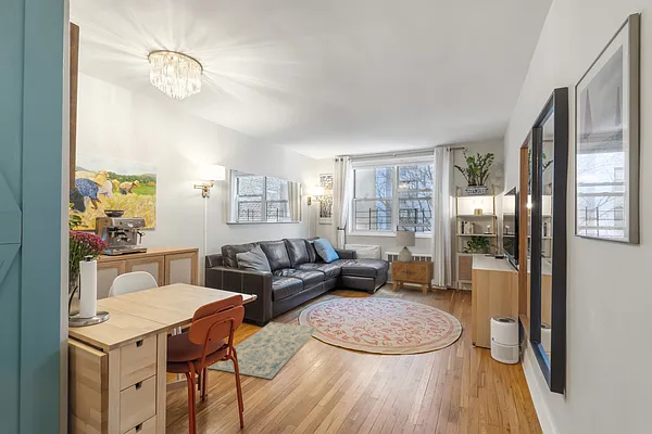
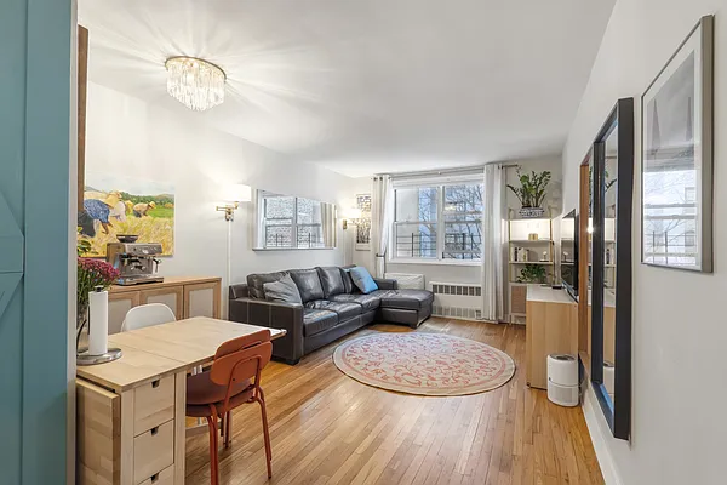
- side table [390,259,435,297]
- lamp [394,228,416,263]
- rug [208,321,319,380]
